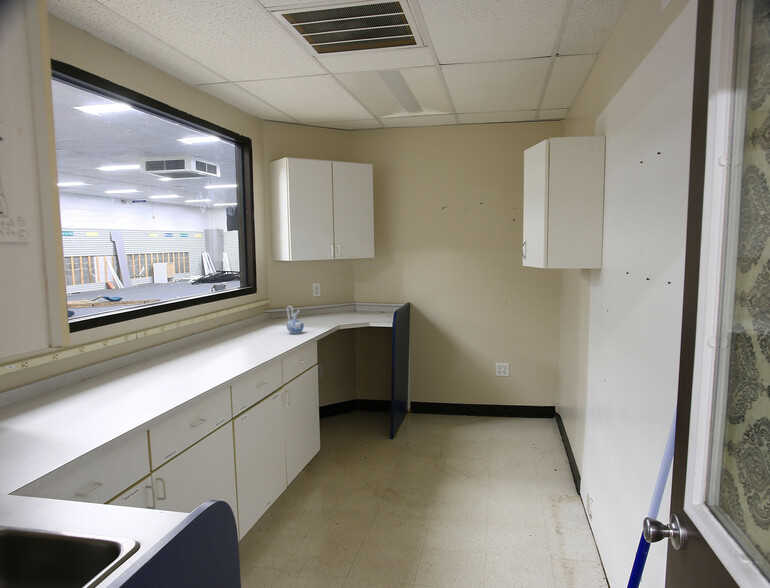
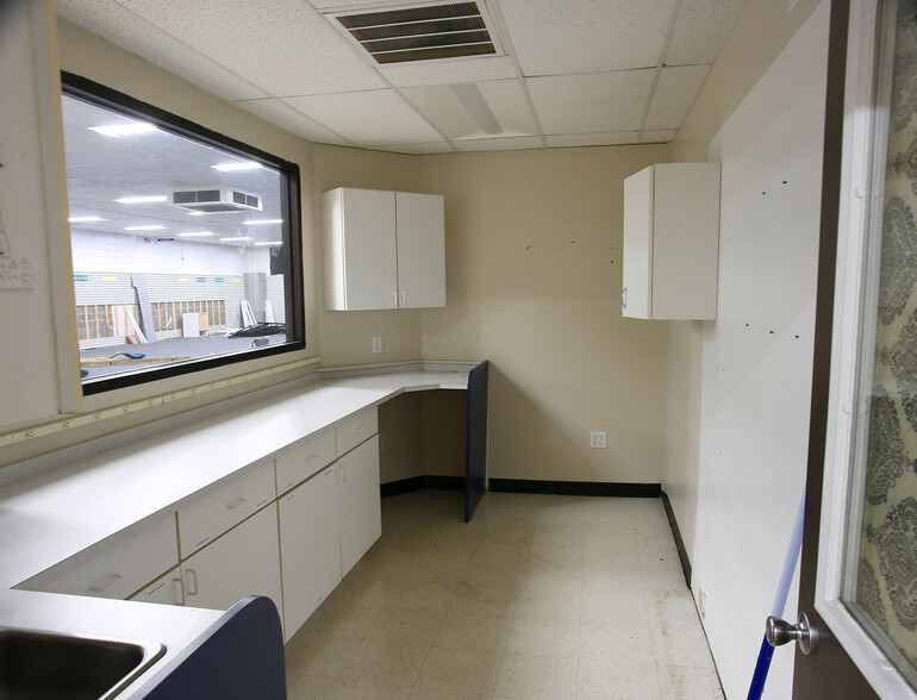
- ceramic pitcher [286,305,305,335]
